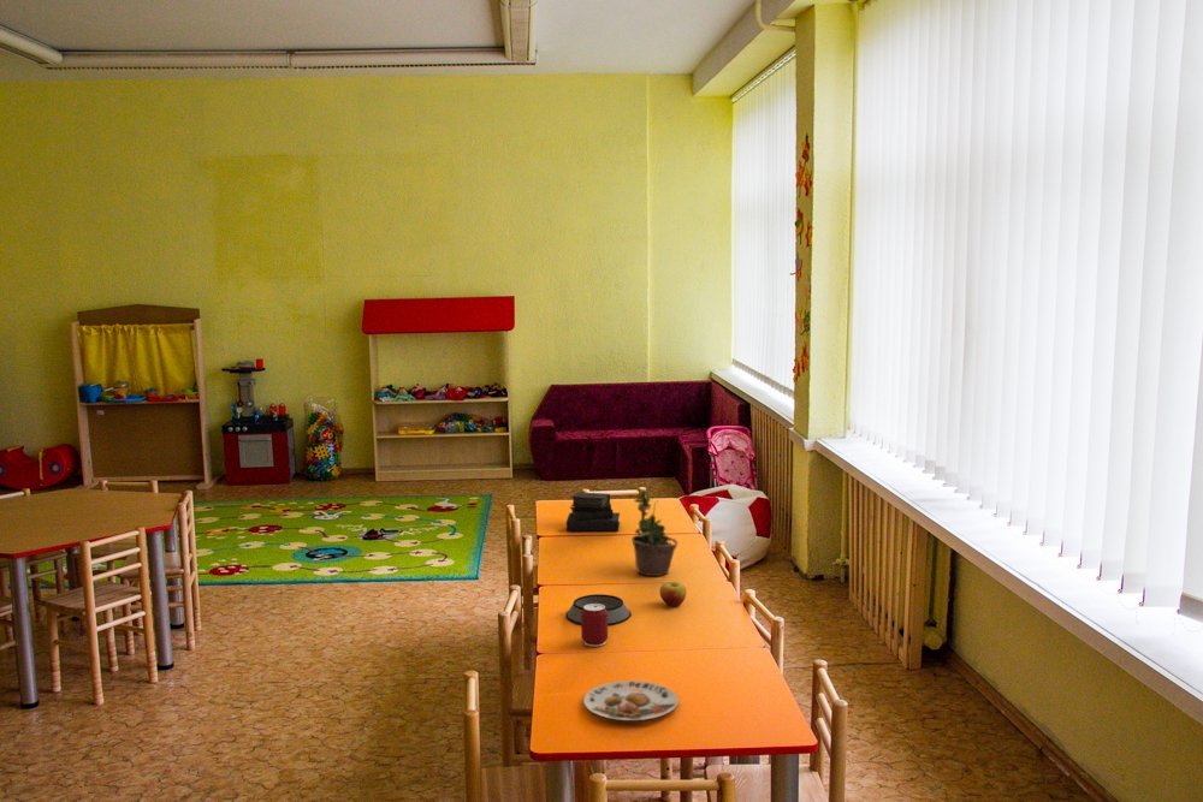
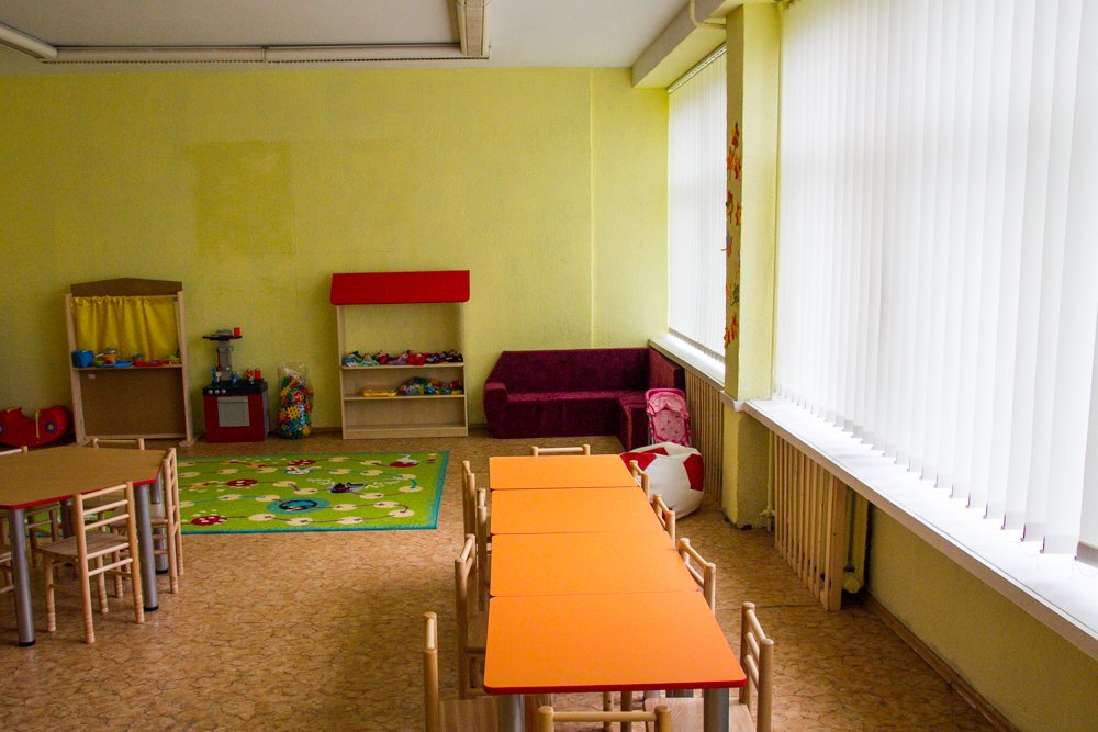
- bowl [564,593,633,628]
- diary [565,491,621,533]
- plate [582,679,680,721]
- can [580,604,609,648]
- apple [659,581,687,607]
- potted plant [630,488,680,577]
